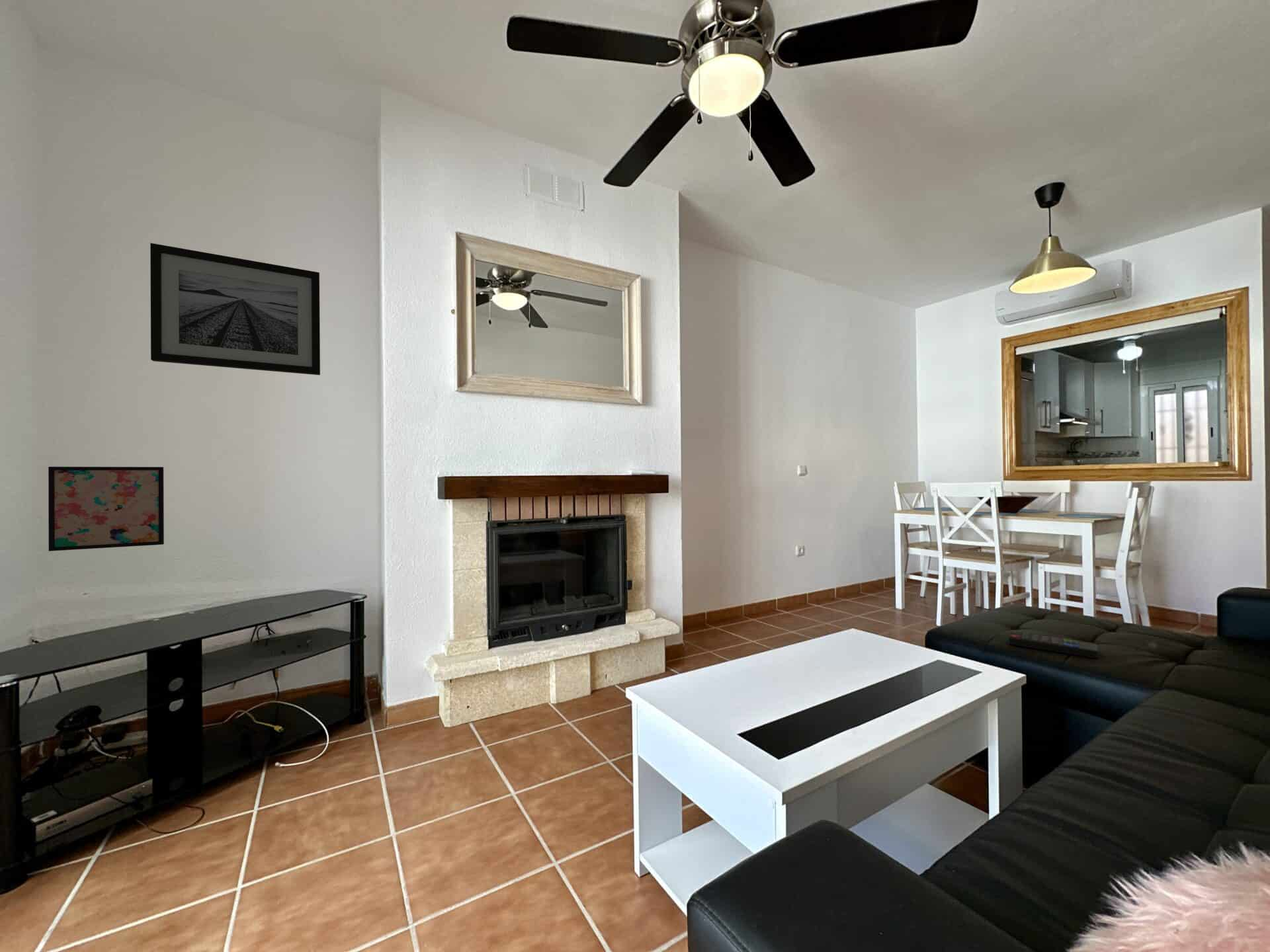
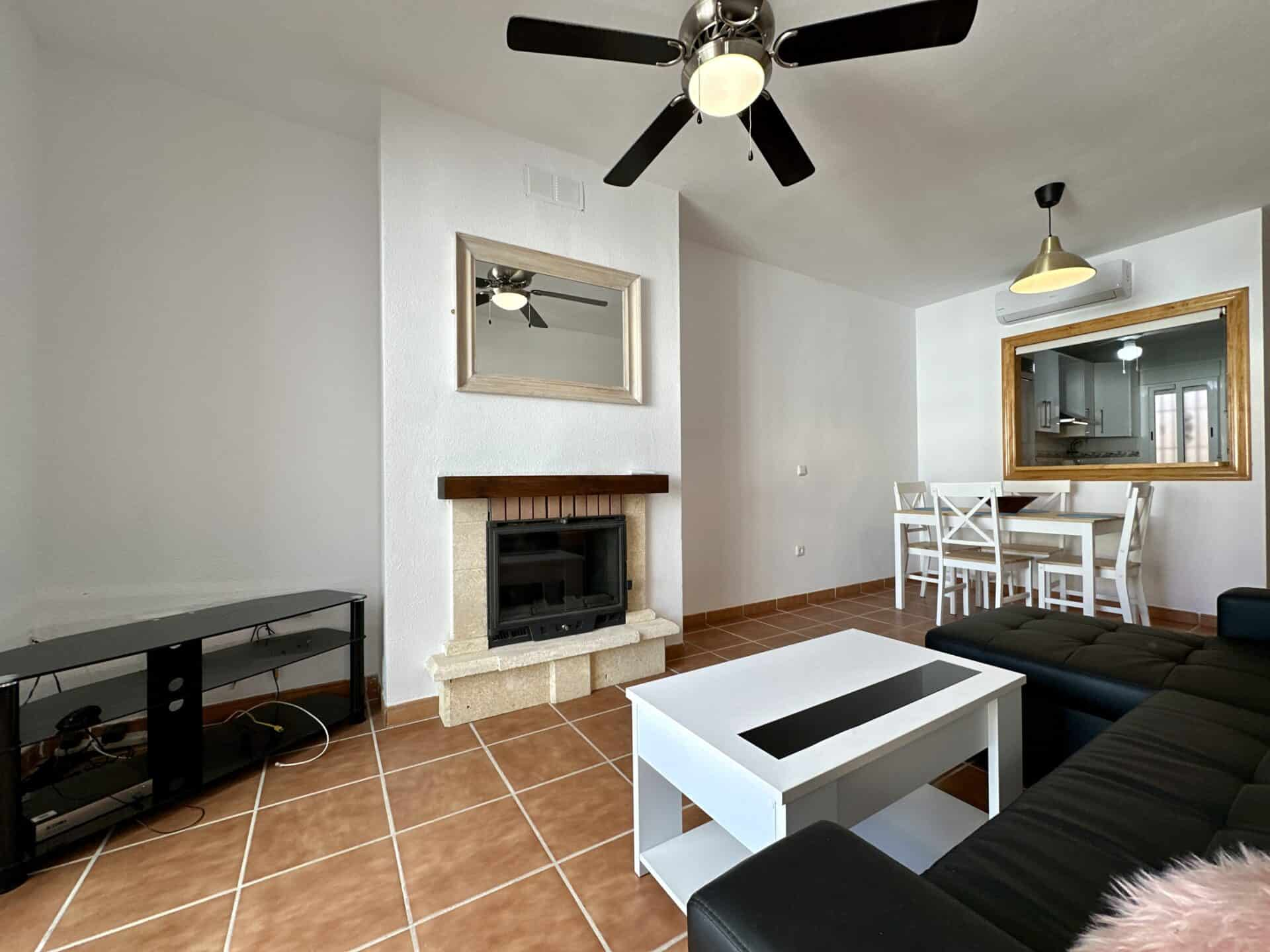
- remote control [1008,631,1099,658]
- wall art [48,466,165,552]
- wall art [149,243,321,376]
